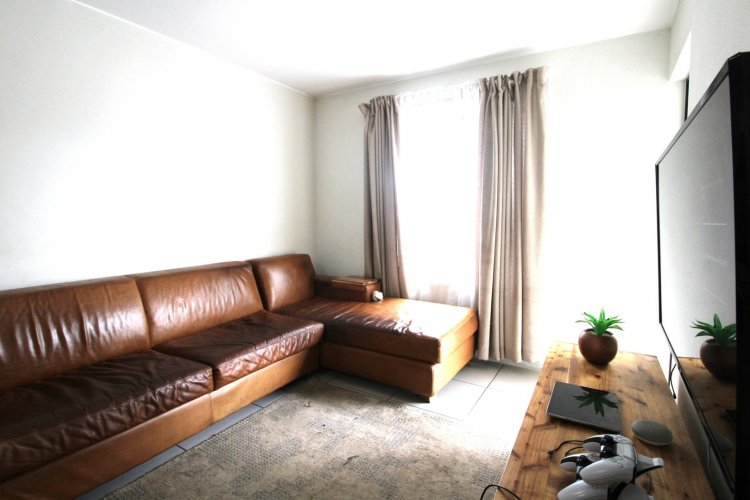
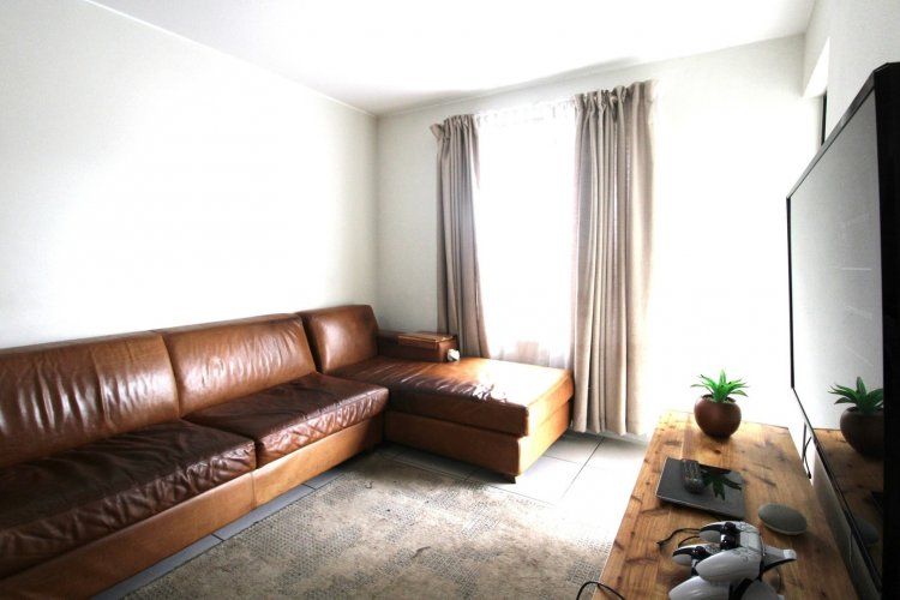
+ remote control [679,457,707,493]
